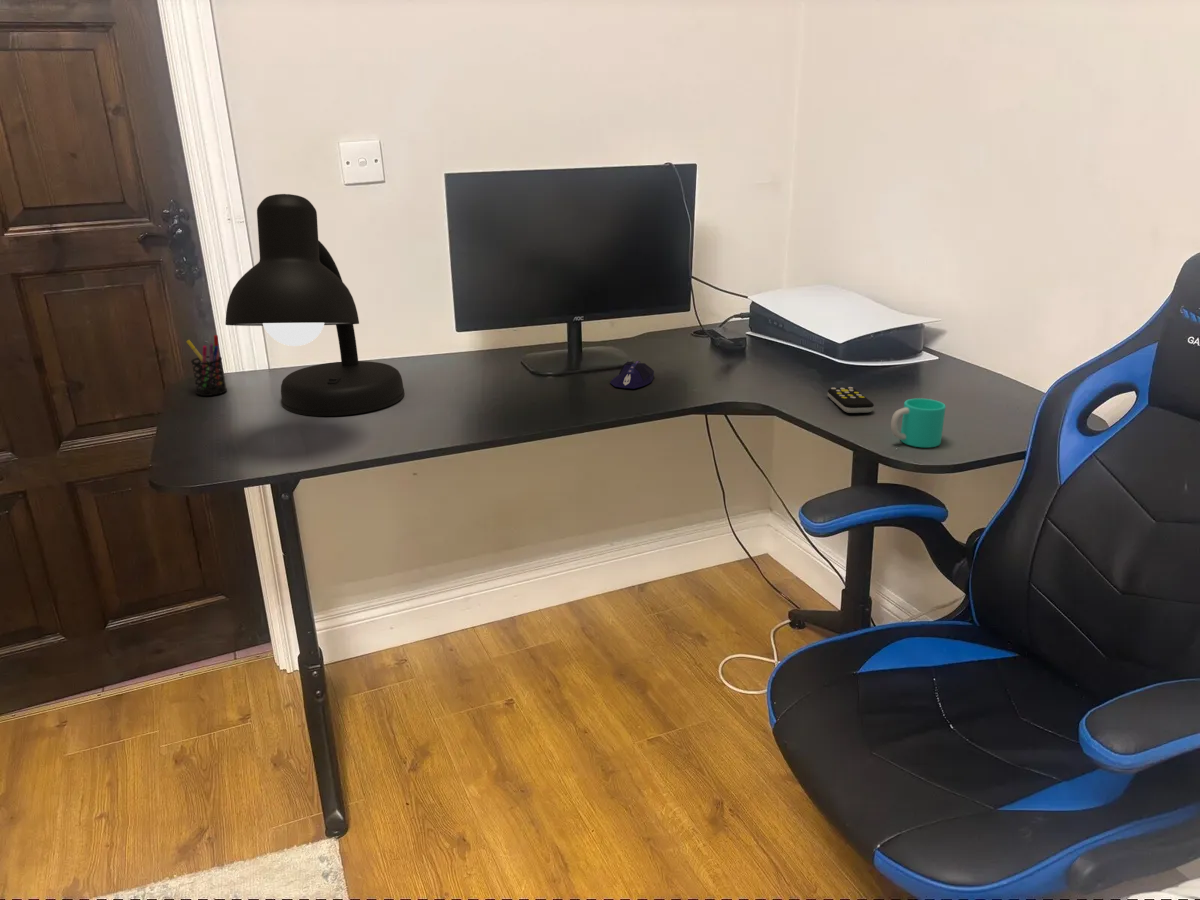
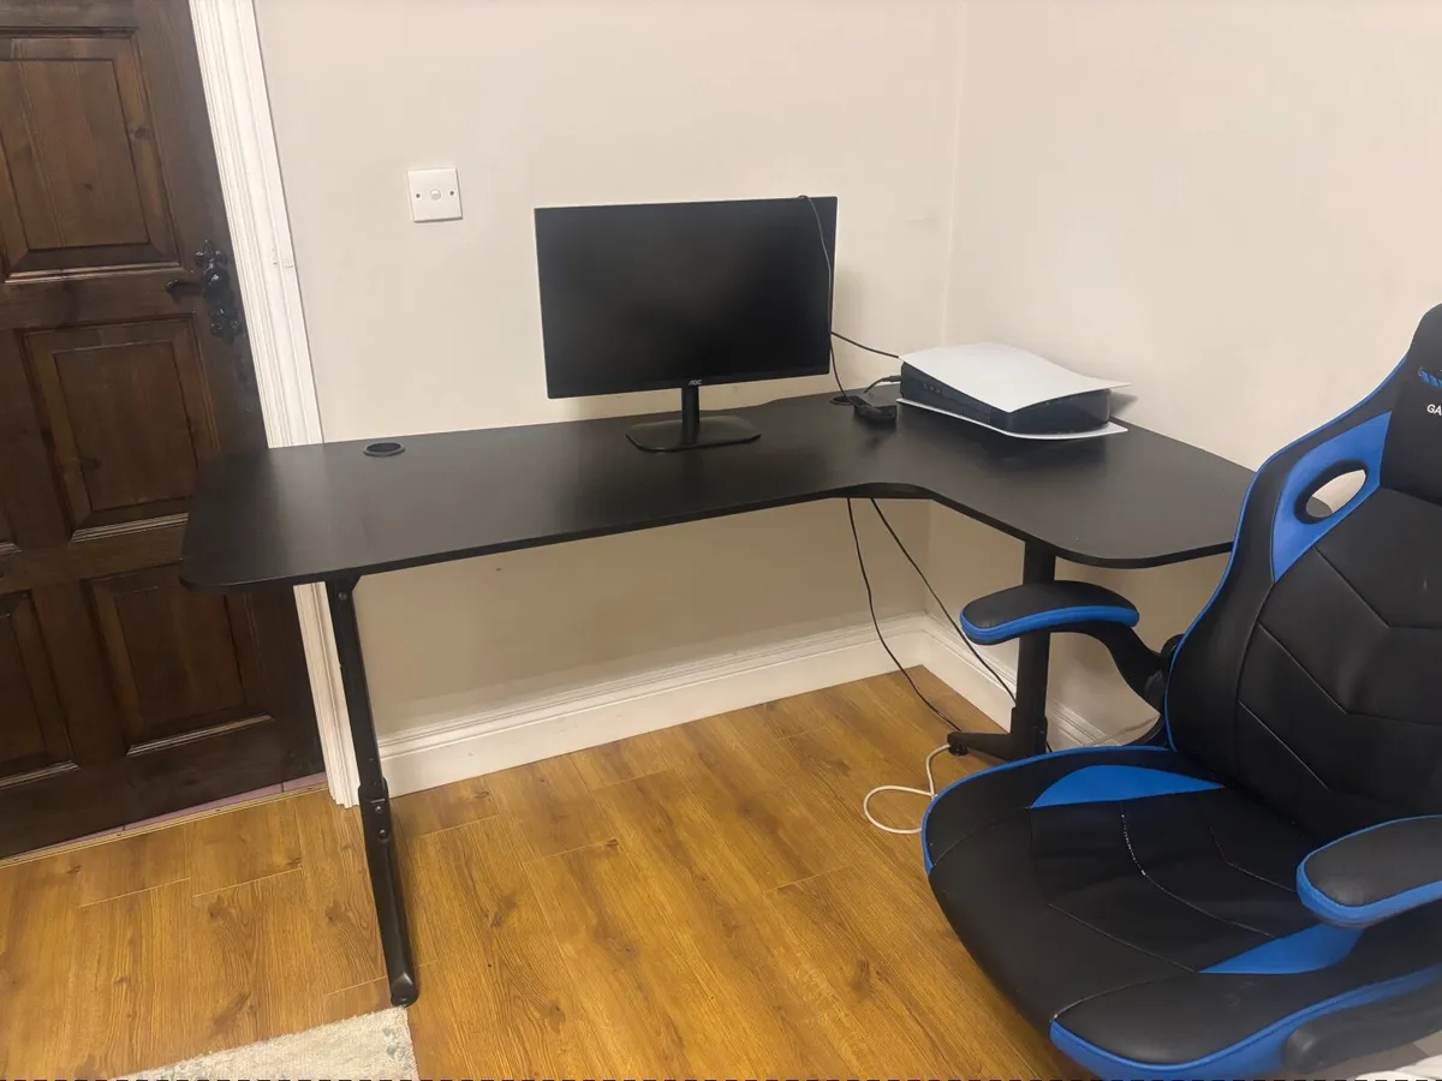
- cup [890,397,947,448]
- desk lamp [224,193,405,417]
- remote control [827,386,875,414]
- computer mouse [609,360,655,390]
- pen holder [185,334,228,397]
